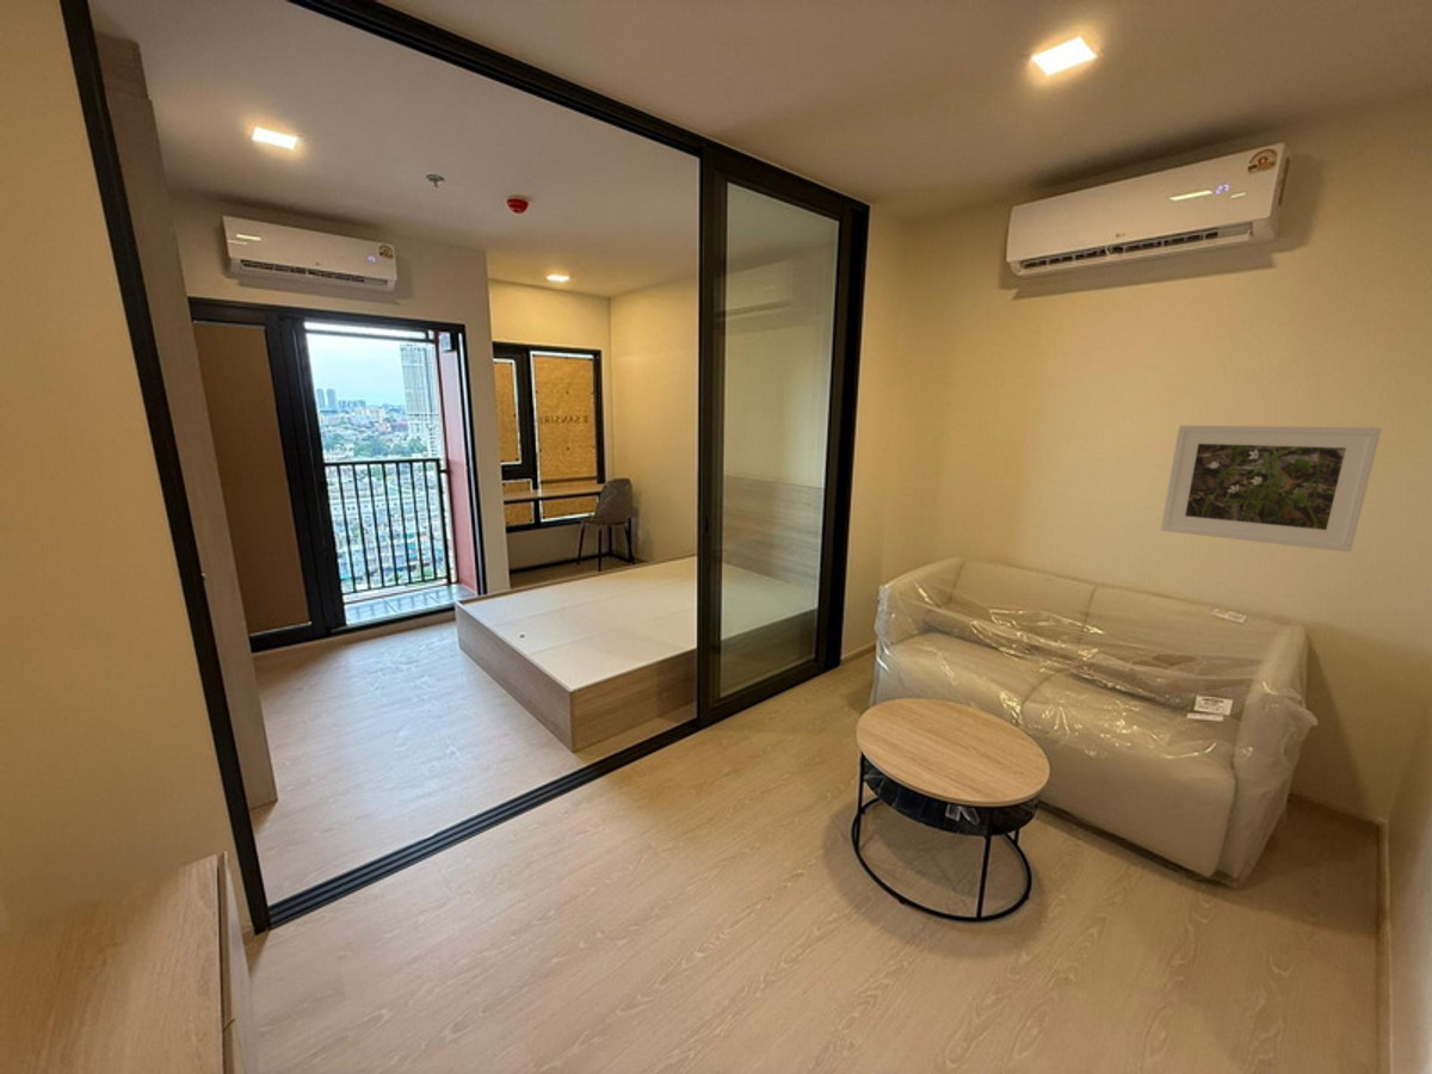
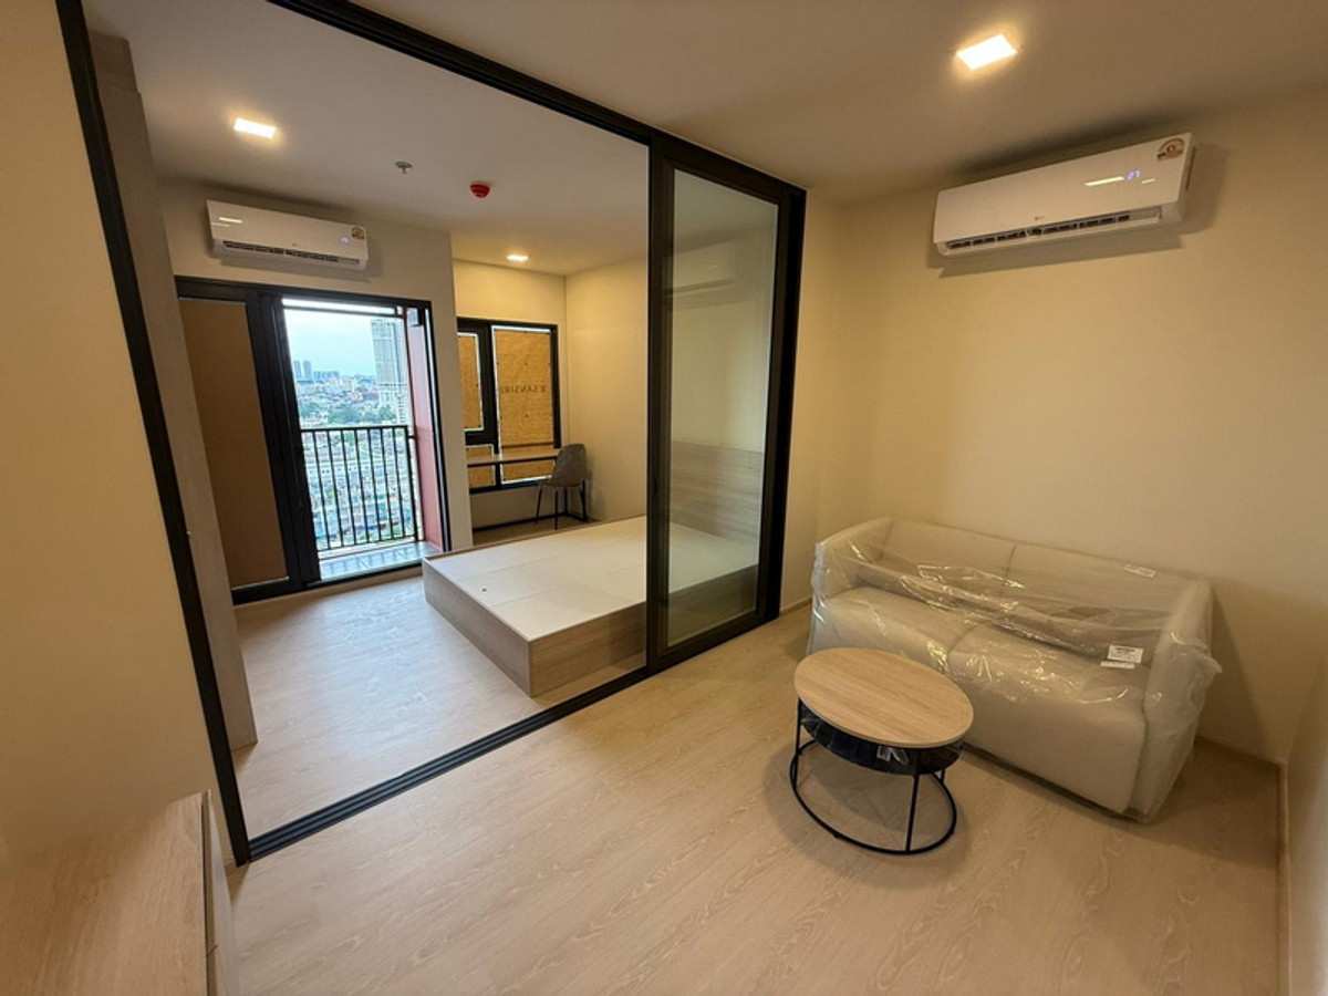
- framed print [1160,425,1383,554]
